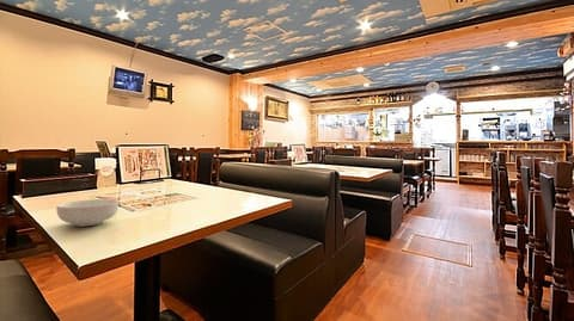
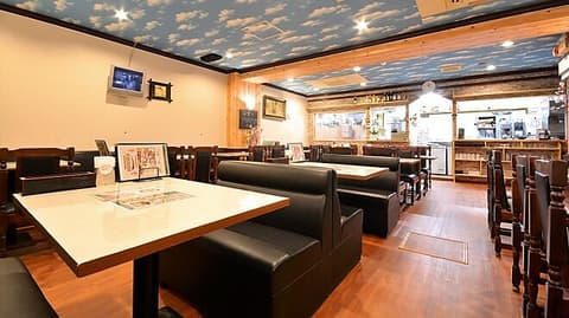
- cereal bowl [55,198,120,227]
